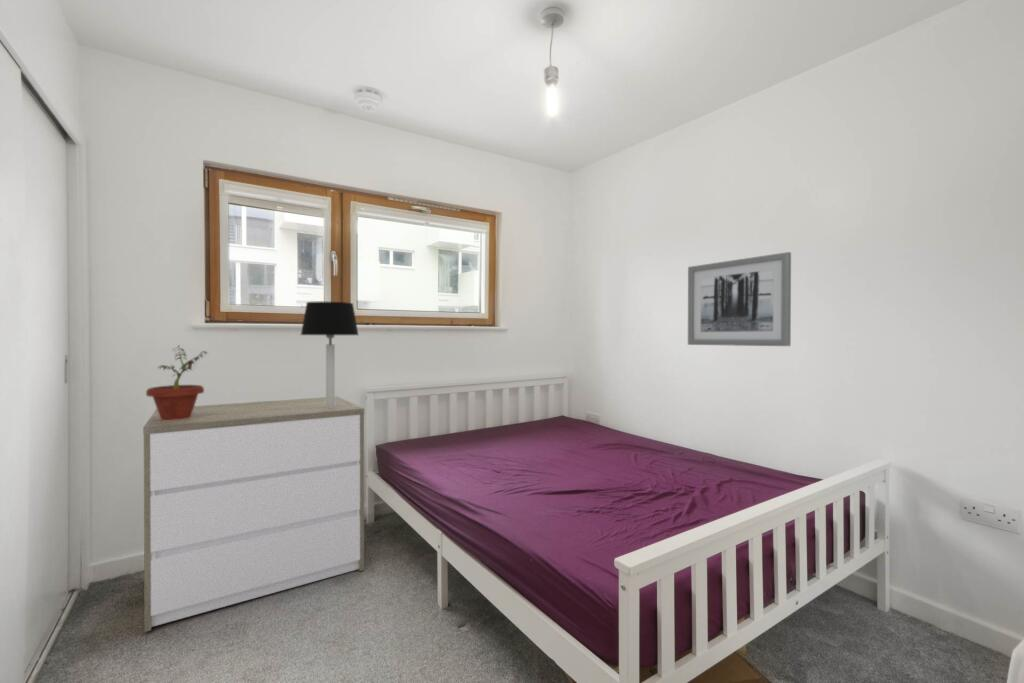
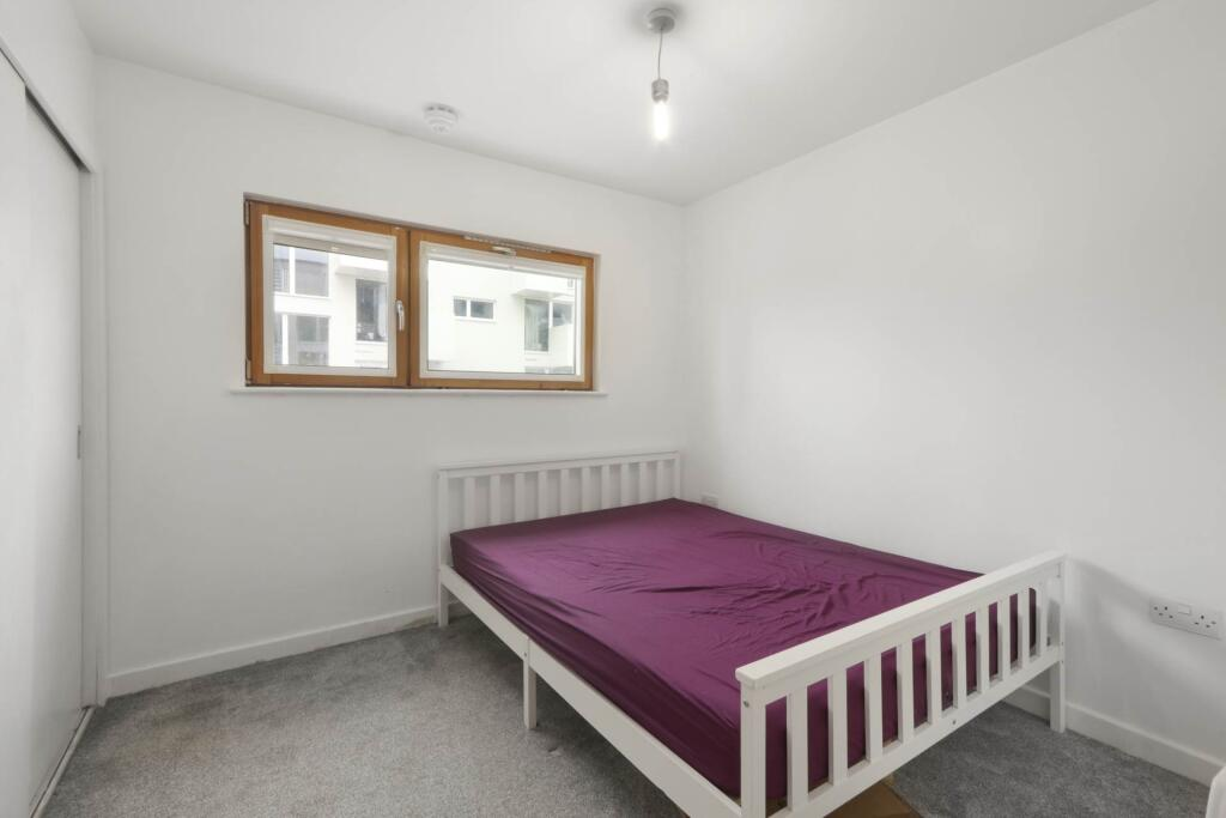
- wall art [687,251,792,347]
- table lamp [300,300,360,407]
- dresser [142,395,365,633]
- potted plant [145,344,209,421]
